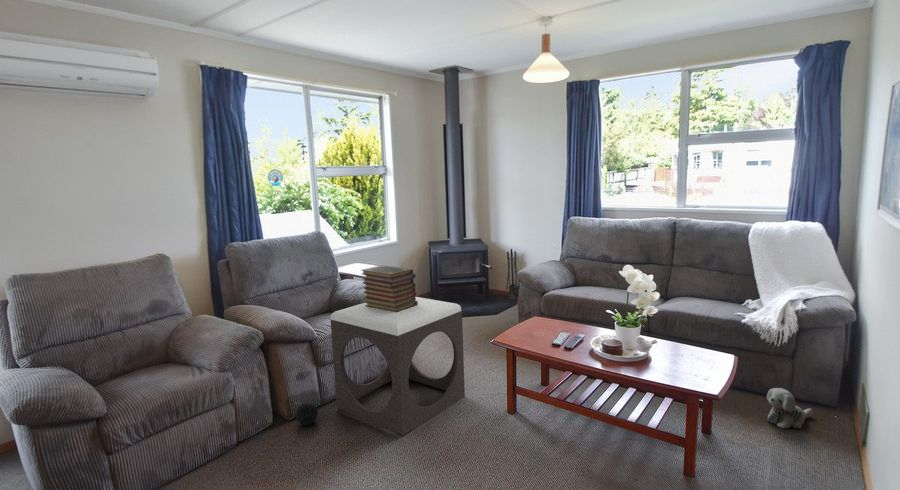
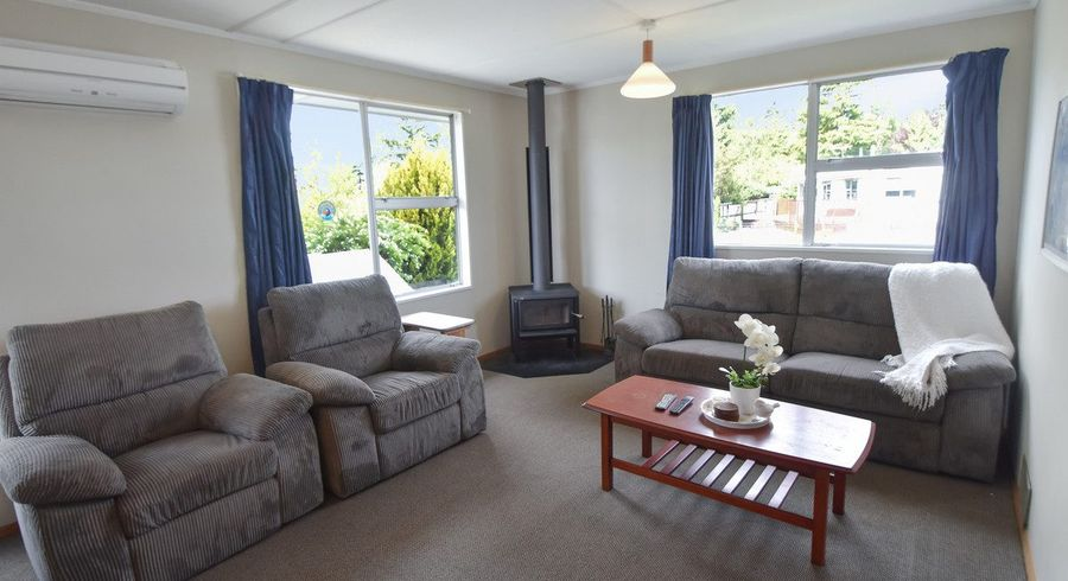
- plush toy [766,387,813,429]
- book stack [360,264,418,312]
- footstool [330,296,466,436]
- ball [295,401,319,426]
